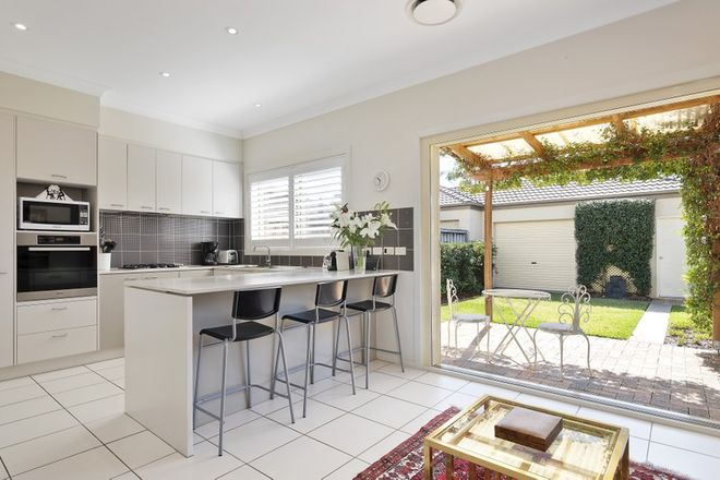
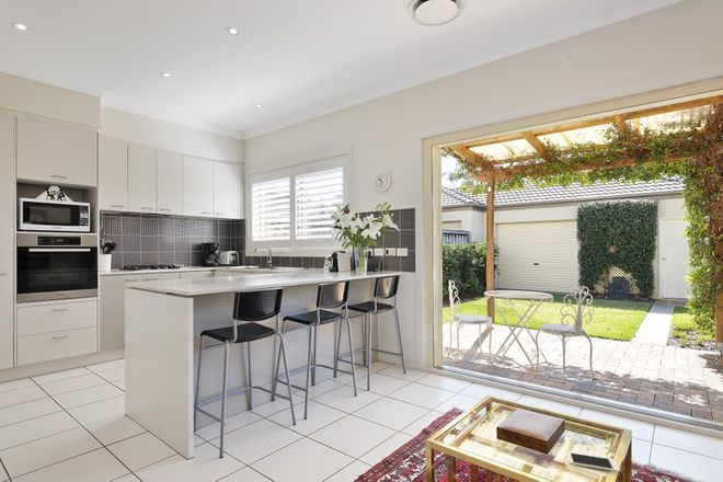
+ cell phone [565,451,621,473]
